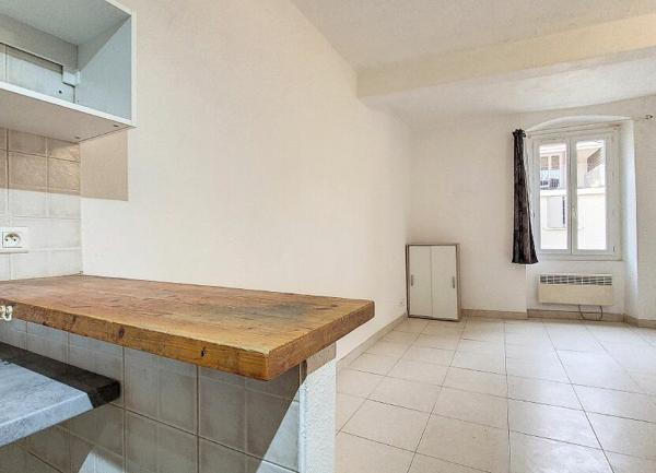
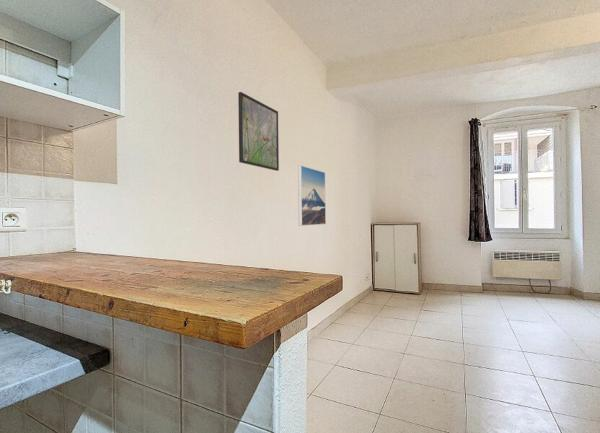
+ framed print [297,165,327,227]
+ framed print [237,91,280,172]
